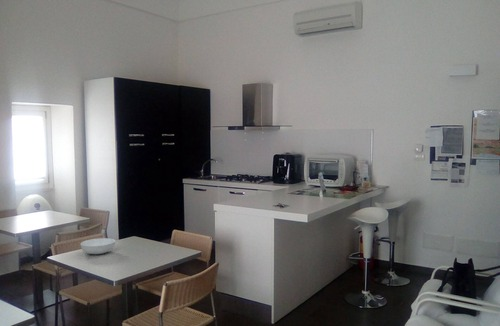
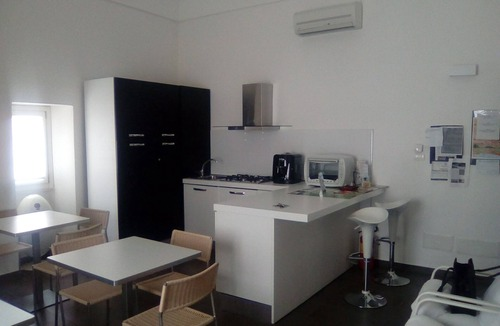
- serving bowl [80,237,116,255]
